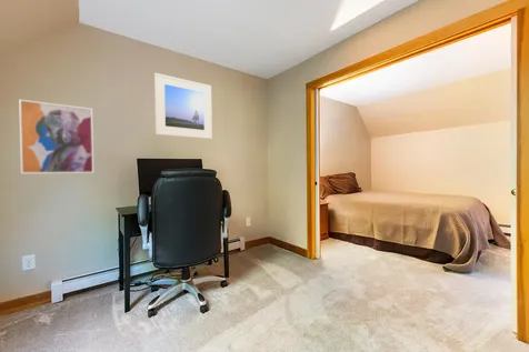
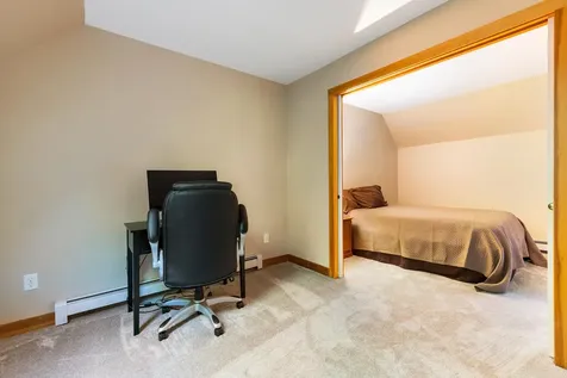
- wall art [18,99,94,174]
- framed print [153,72,213,140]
